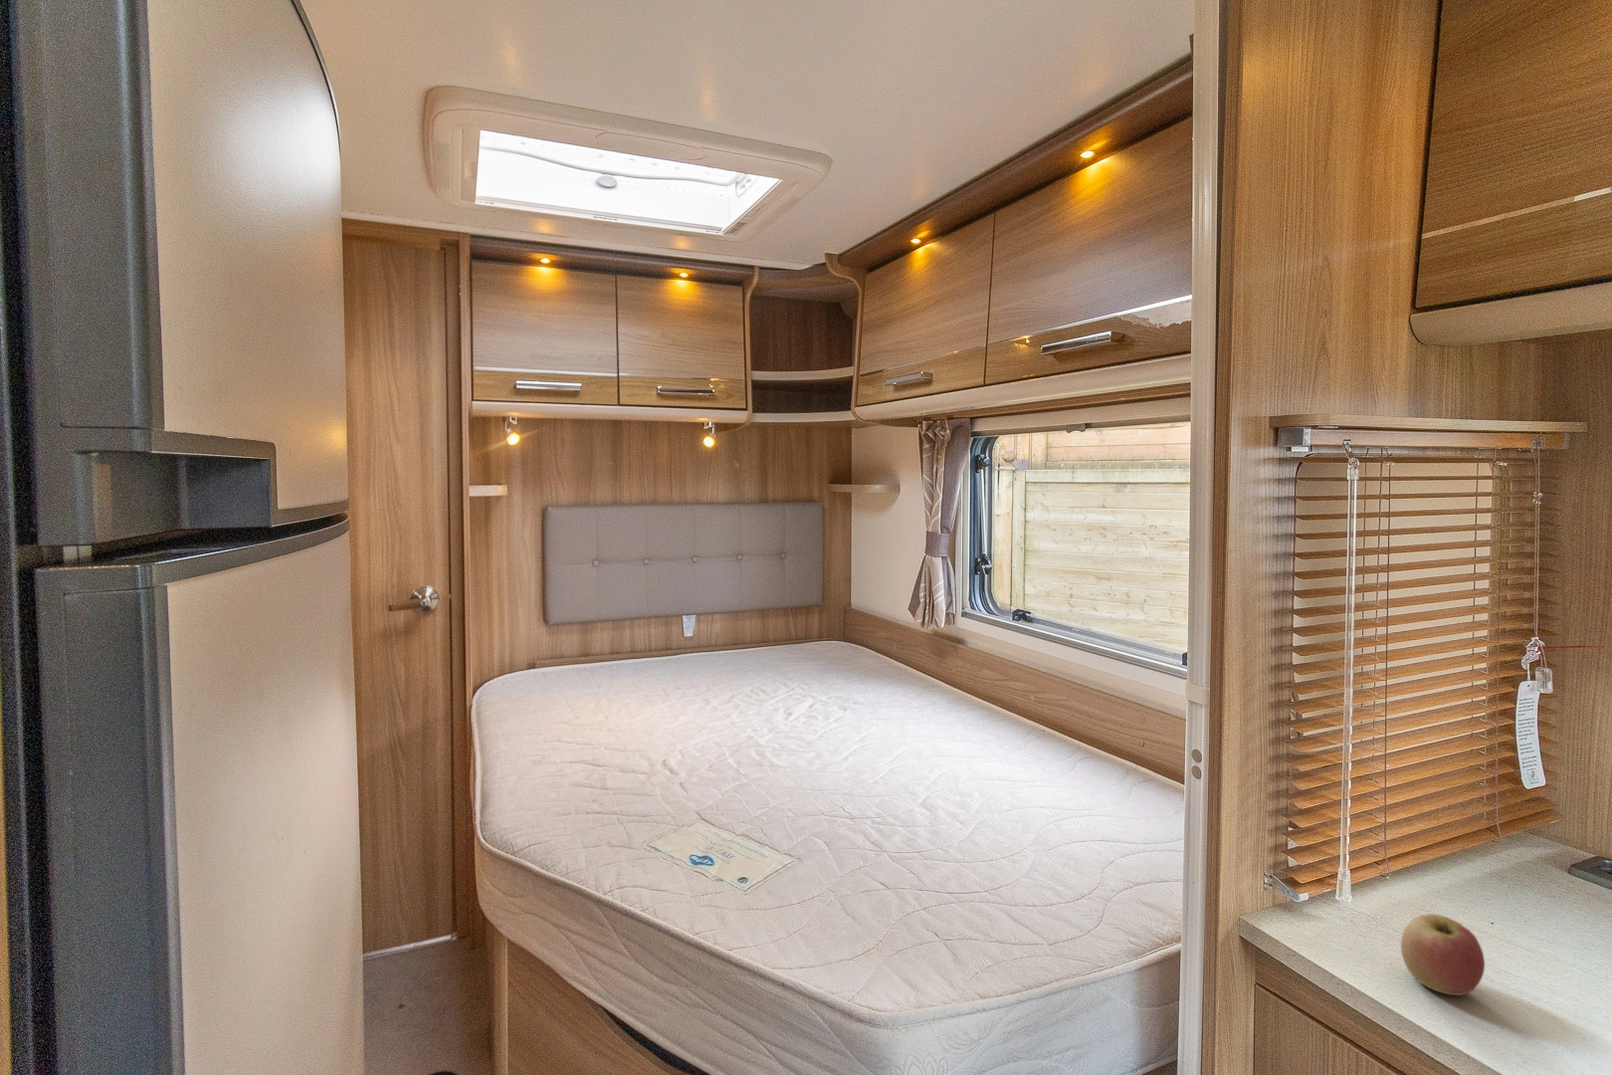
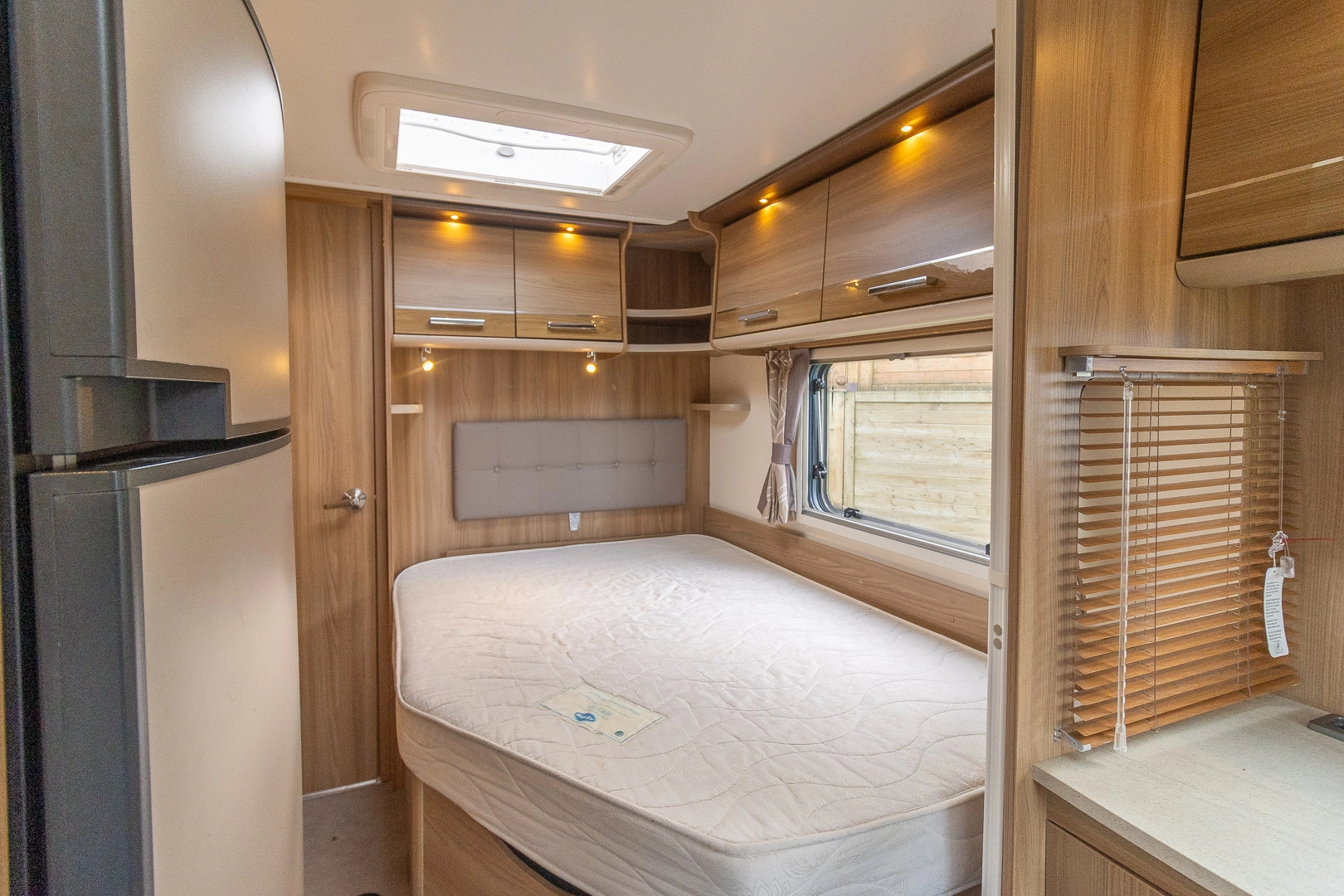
- apple [1400,913,1486,996]
